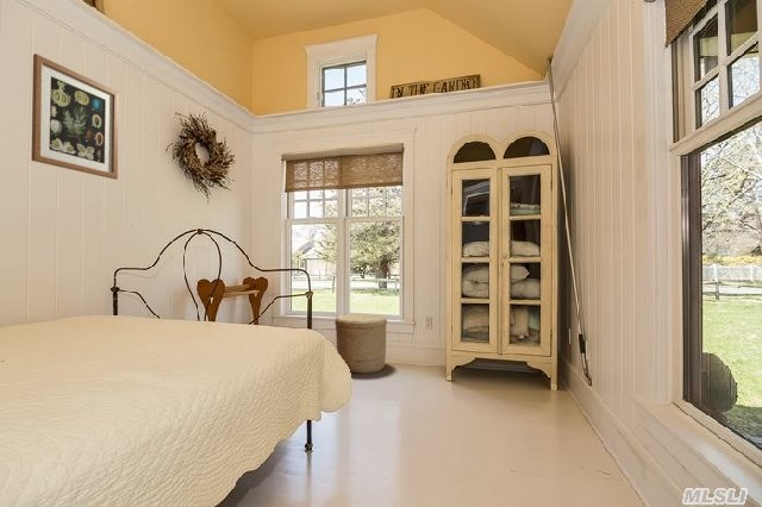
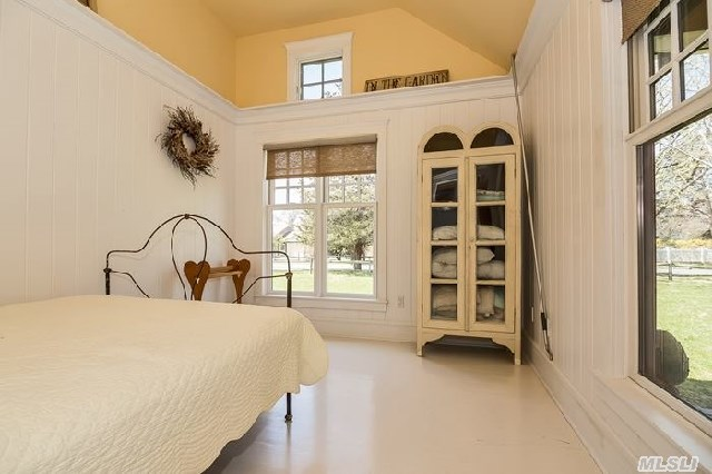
- woven basket [333,313,388,375]
- wall art [30,52,120,181]
